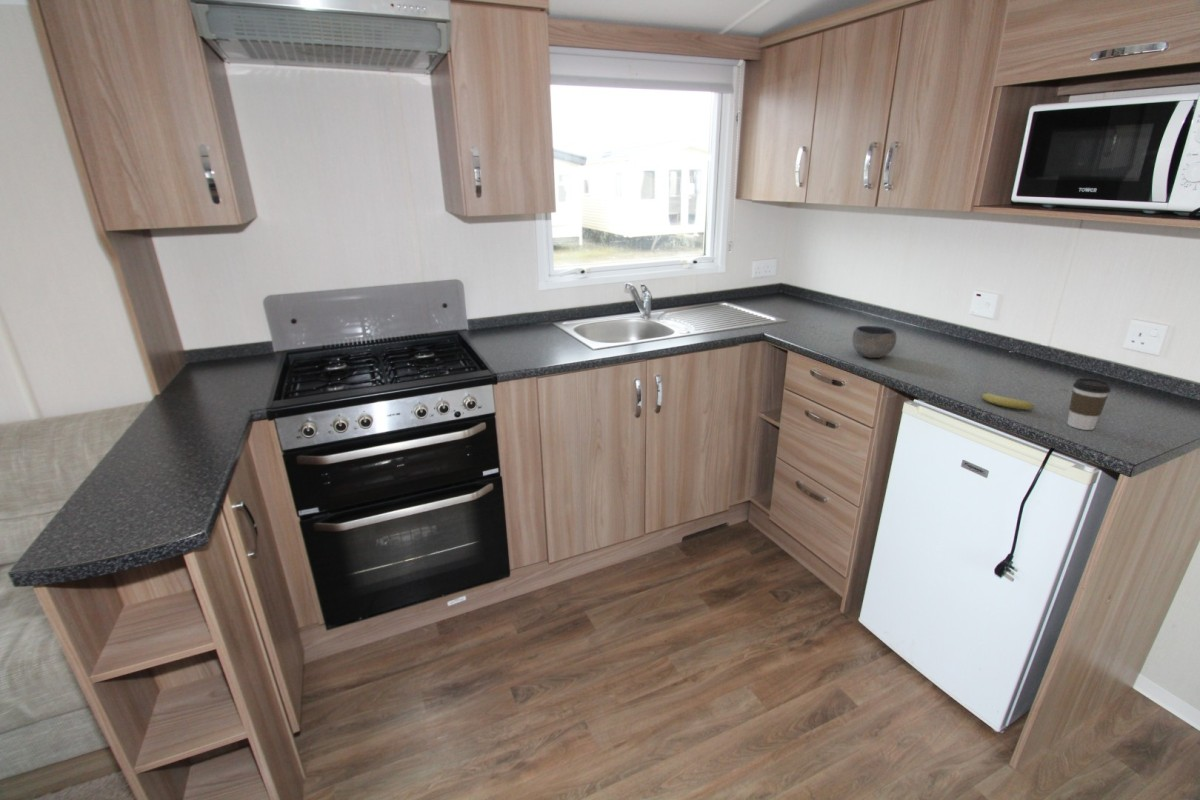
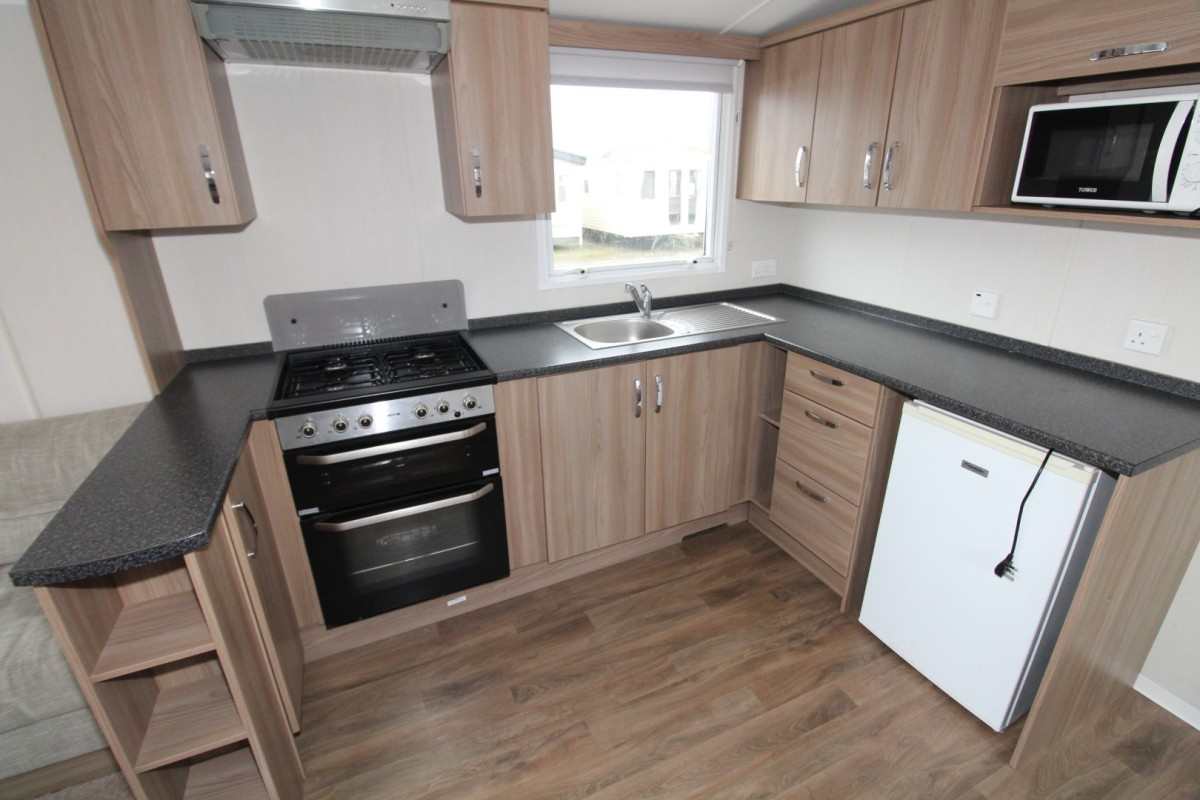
- coffee cup [1066,377,1112,431]
- fruit [981,391,1036,410]
- bowl [851,325,897,359]
